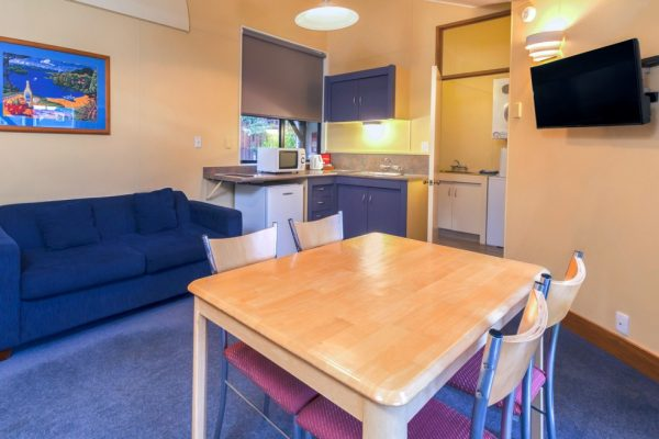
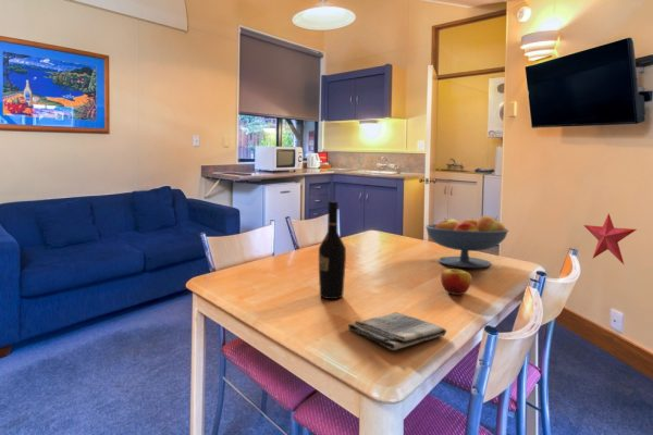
+ wine bottle [318,200,347,300]
+ fruit bowl [424,214,509,269]
+ dish towel [347,311,447,351]
+ decorative star [582,212,638,265]
+ apple [440,268,473,296]
